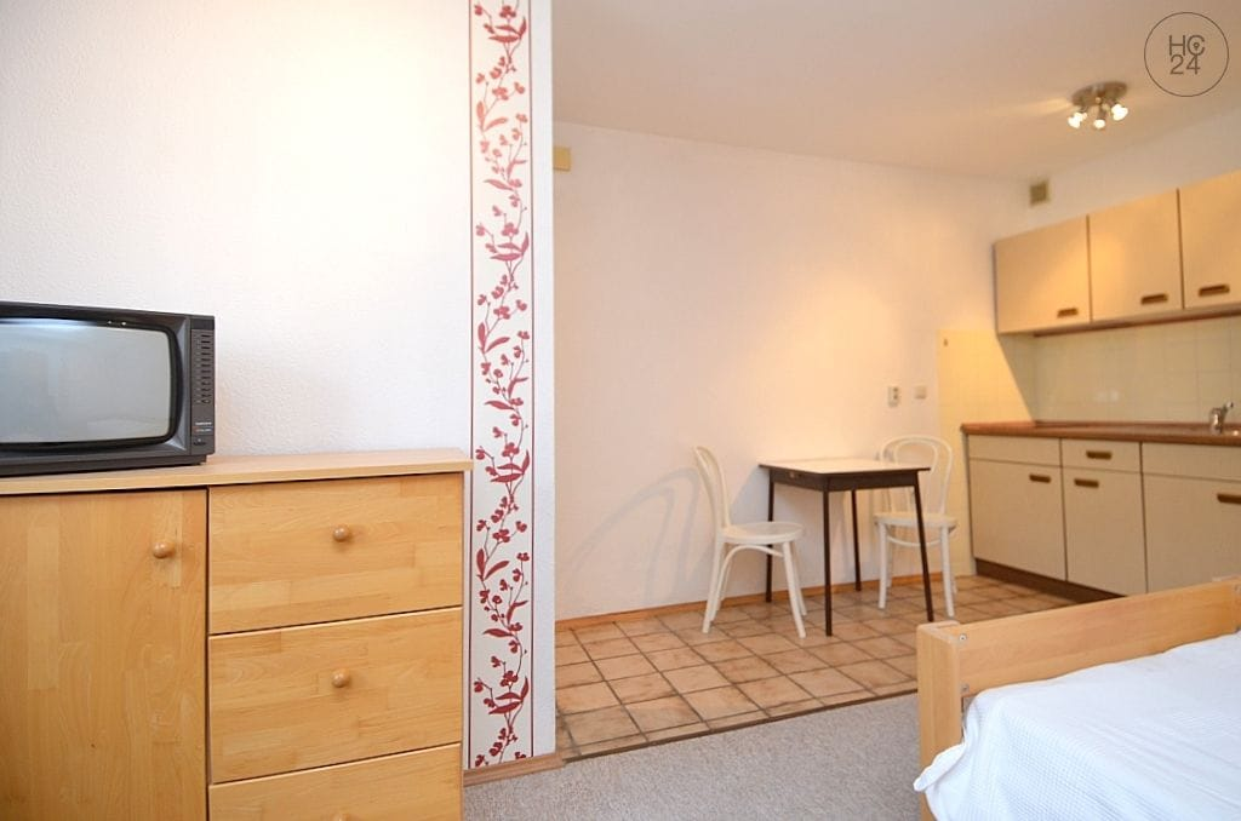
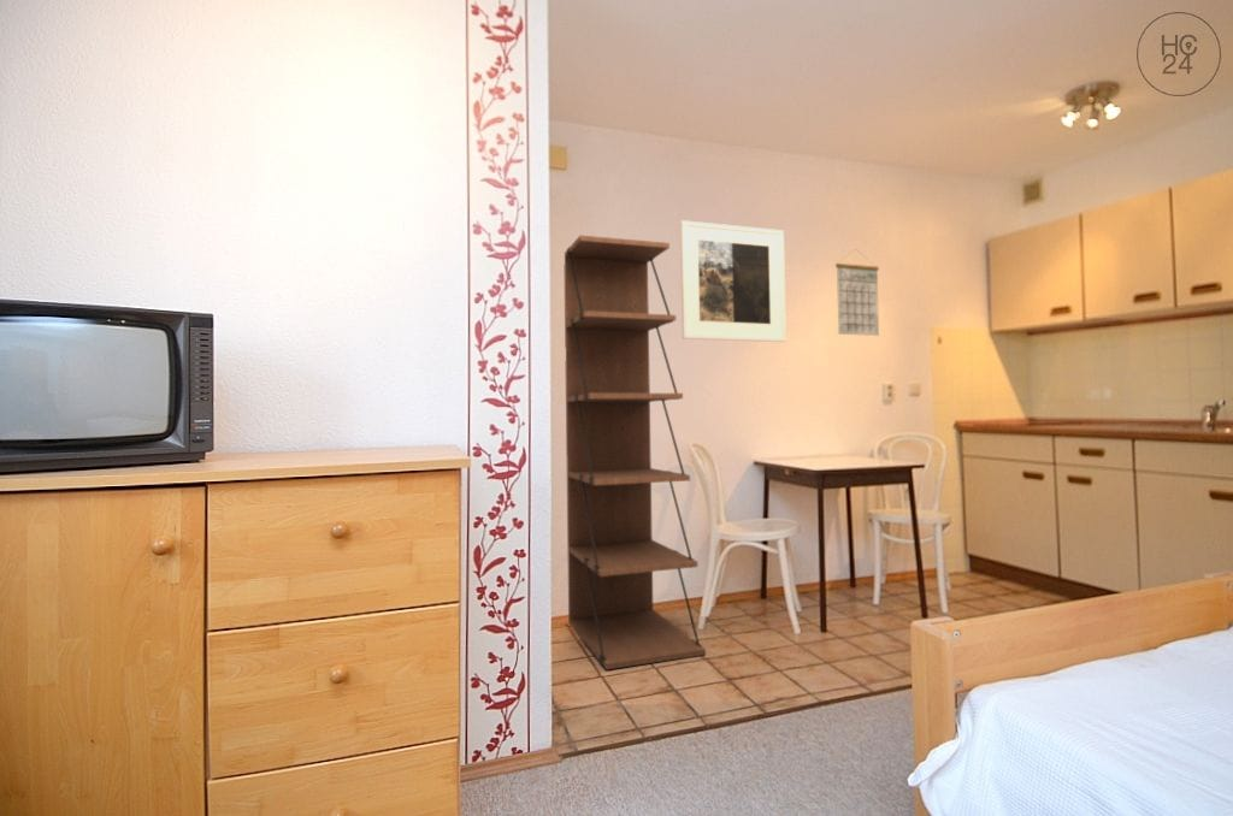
+ calendar [834,249,880,337]
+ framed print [679,219,787,343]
+ bookcase [564,235,707,670]
